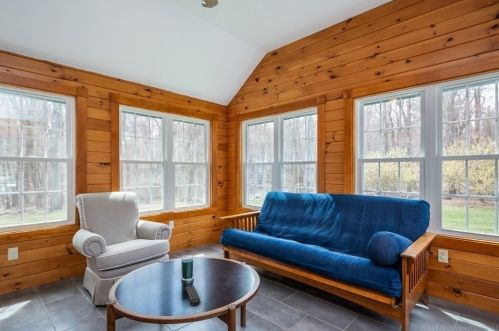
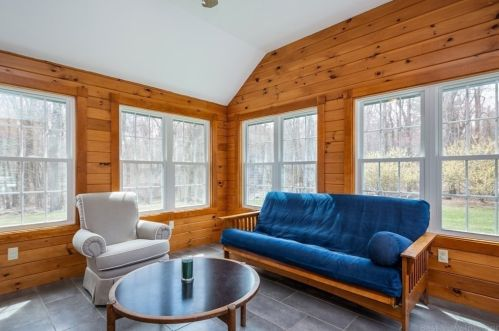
- remote control [184,285,202,307]
